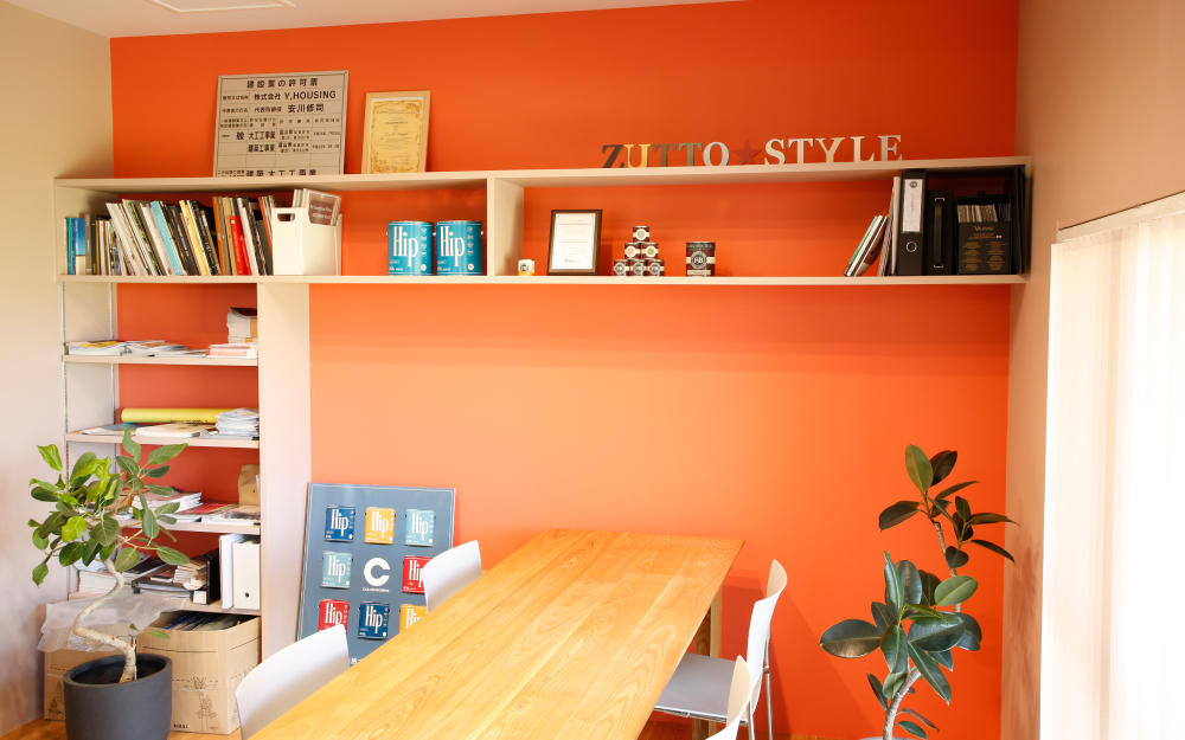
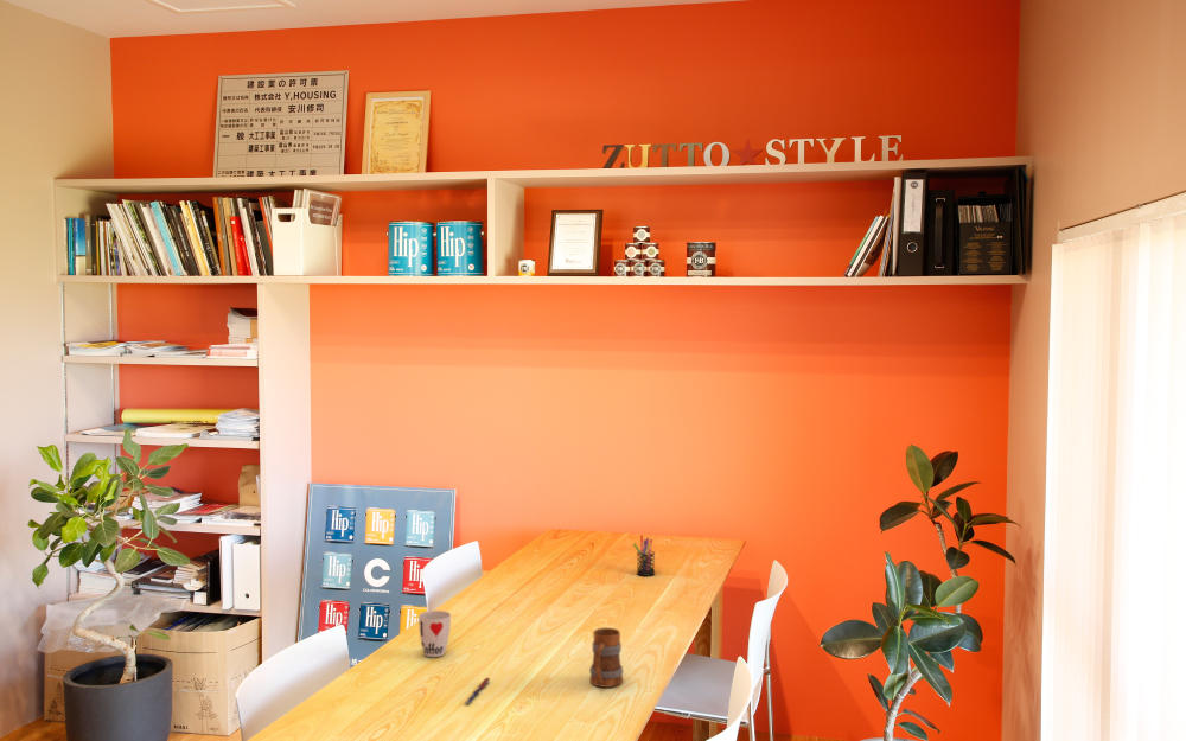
+ pen holder [632,534,656,577]
+ pen [463,677,491,705]
+ mug [588,627,624,689]
+ cup [417,609,452,658]
